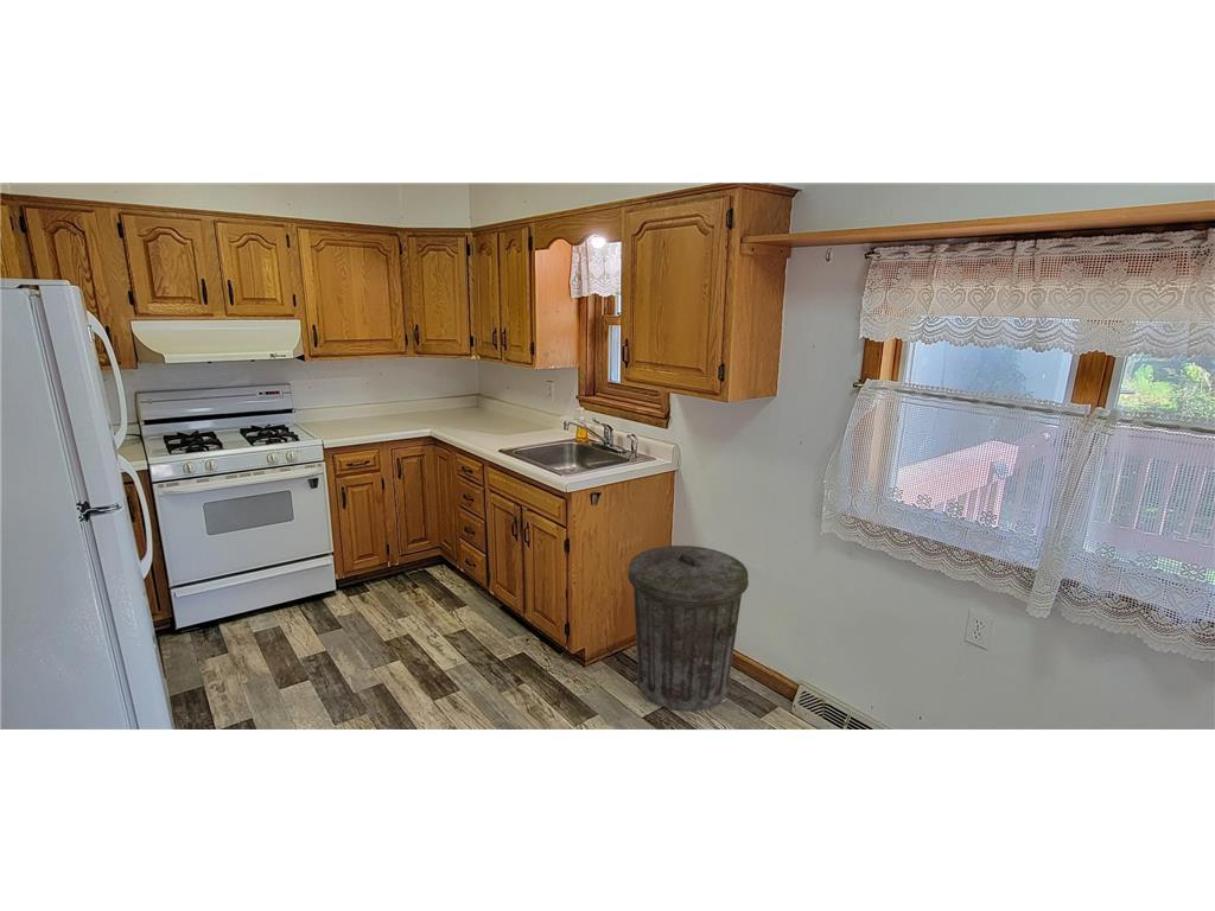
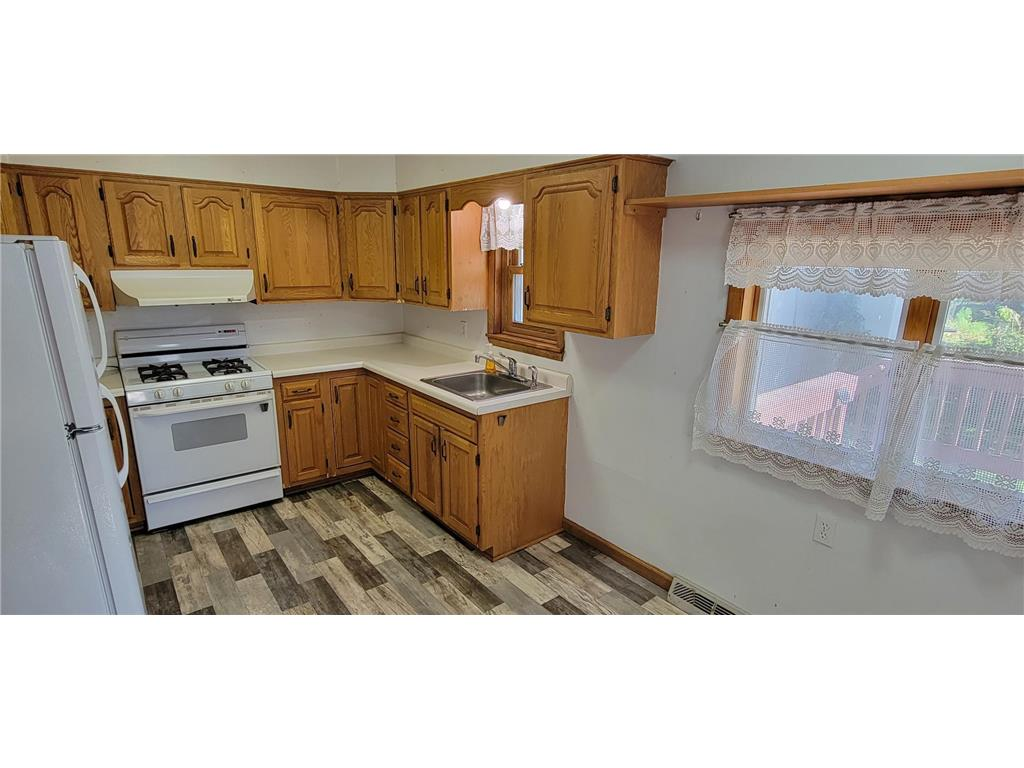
- trash can [626,544,750,712]
